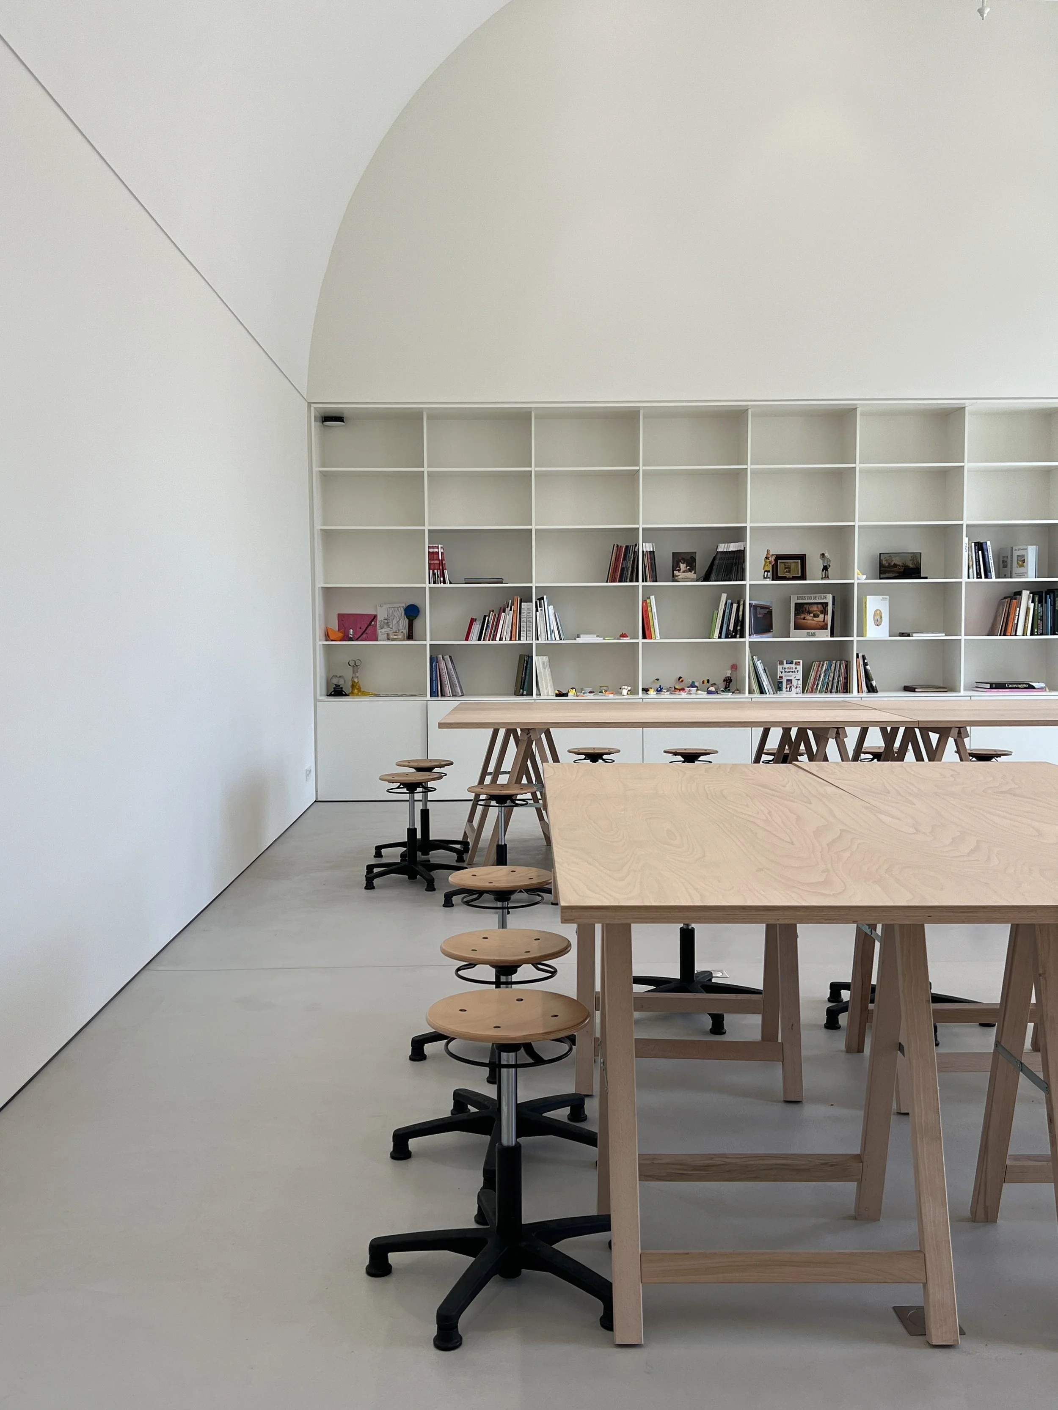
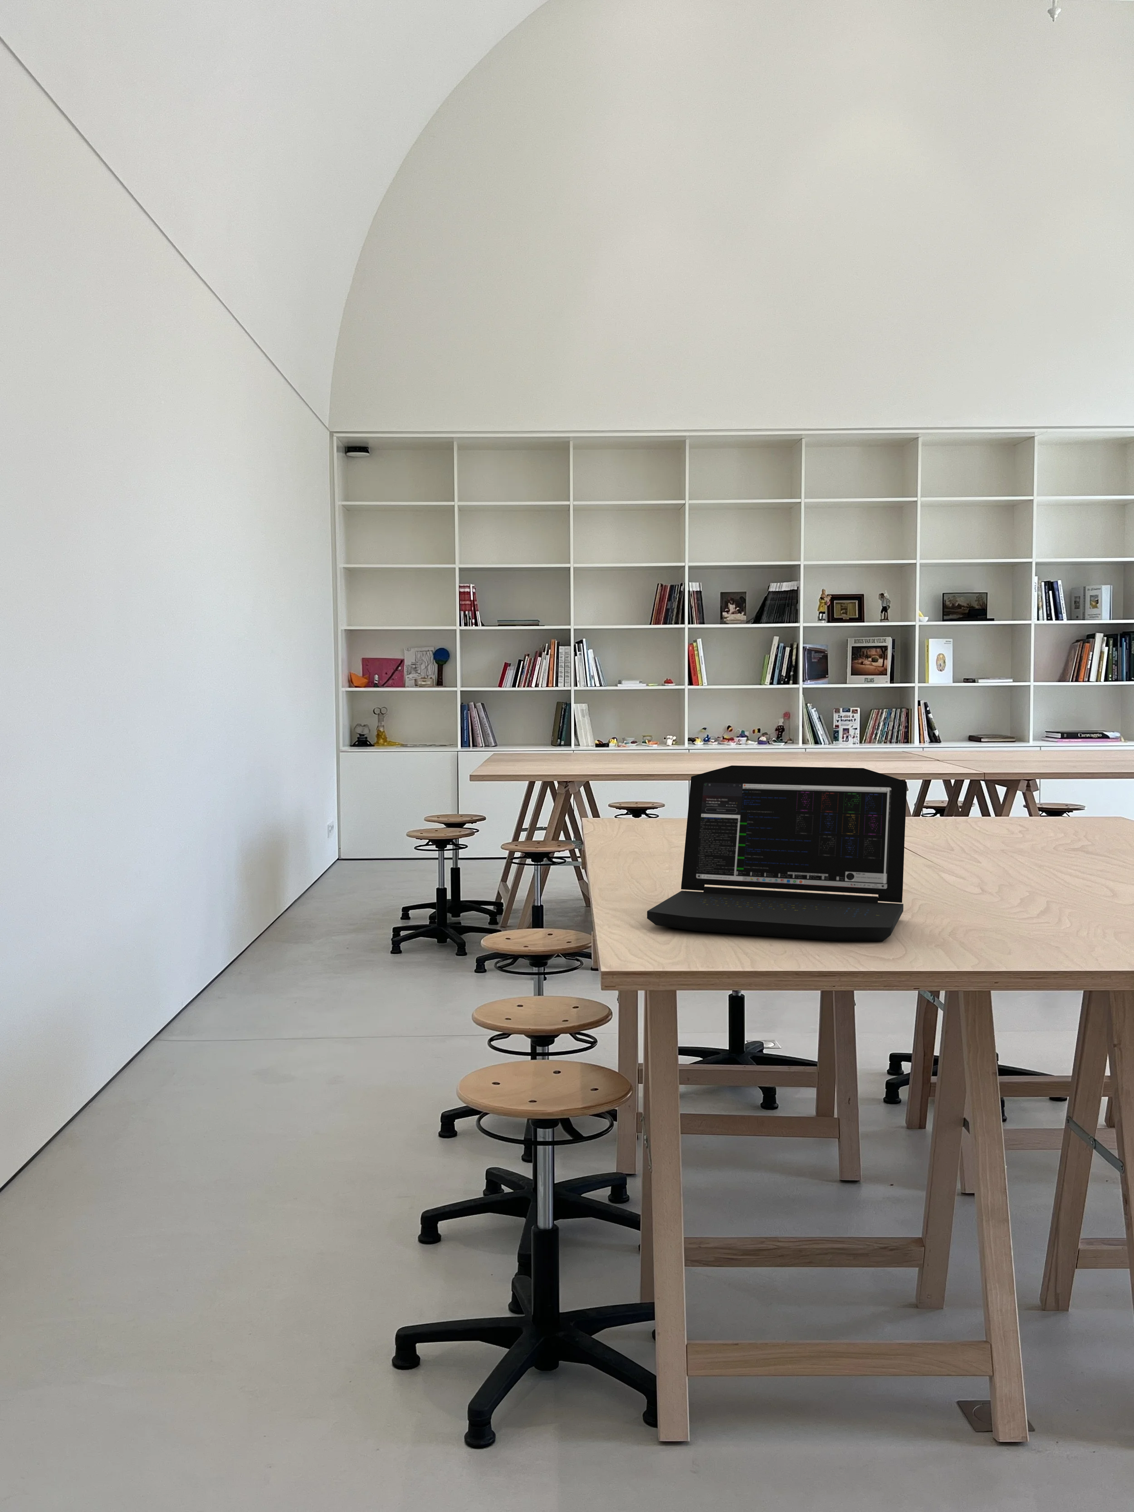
+ laptop [647,765,908,941]
